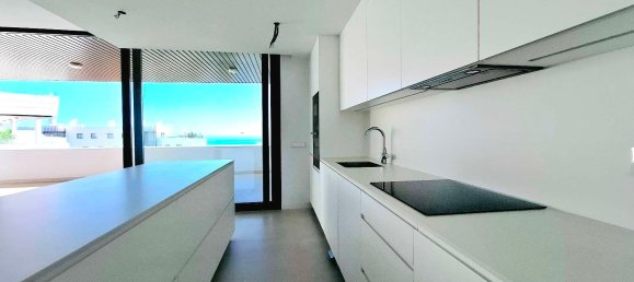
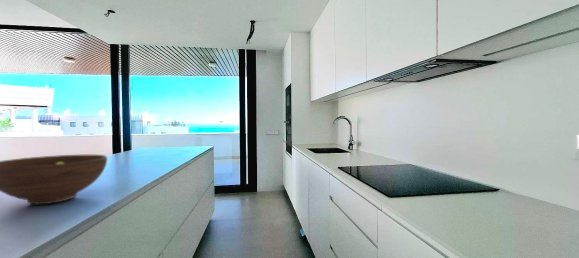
+ fruit bowl [0,154,108,205]
